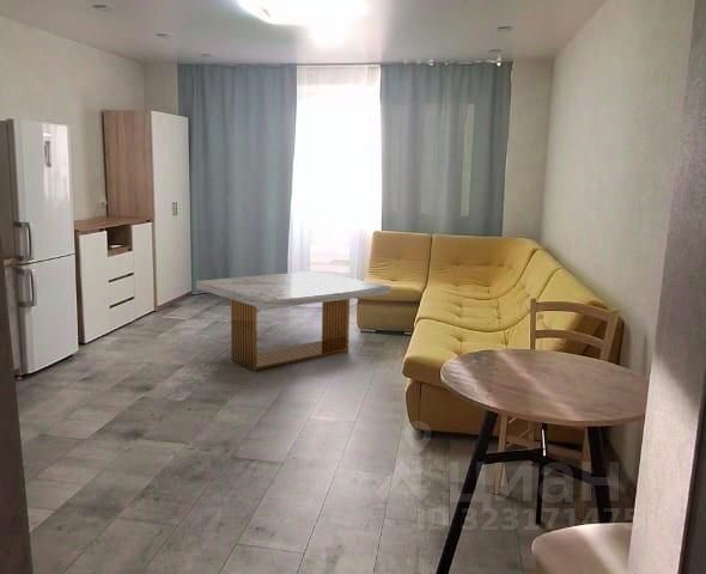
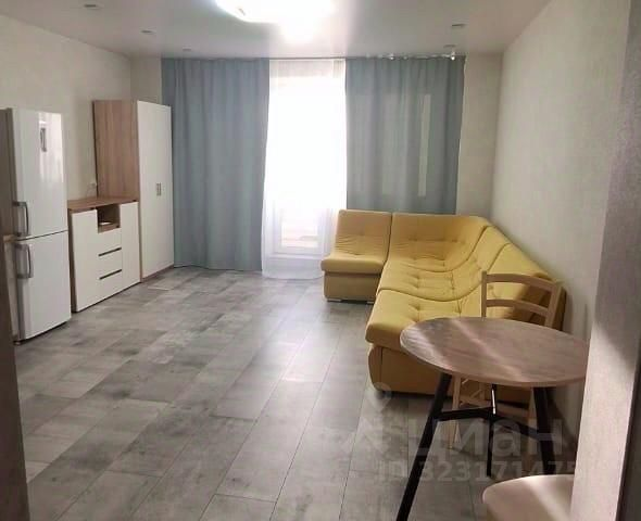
- coffee table [195,270,391,372]
